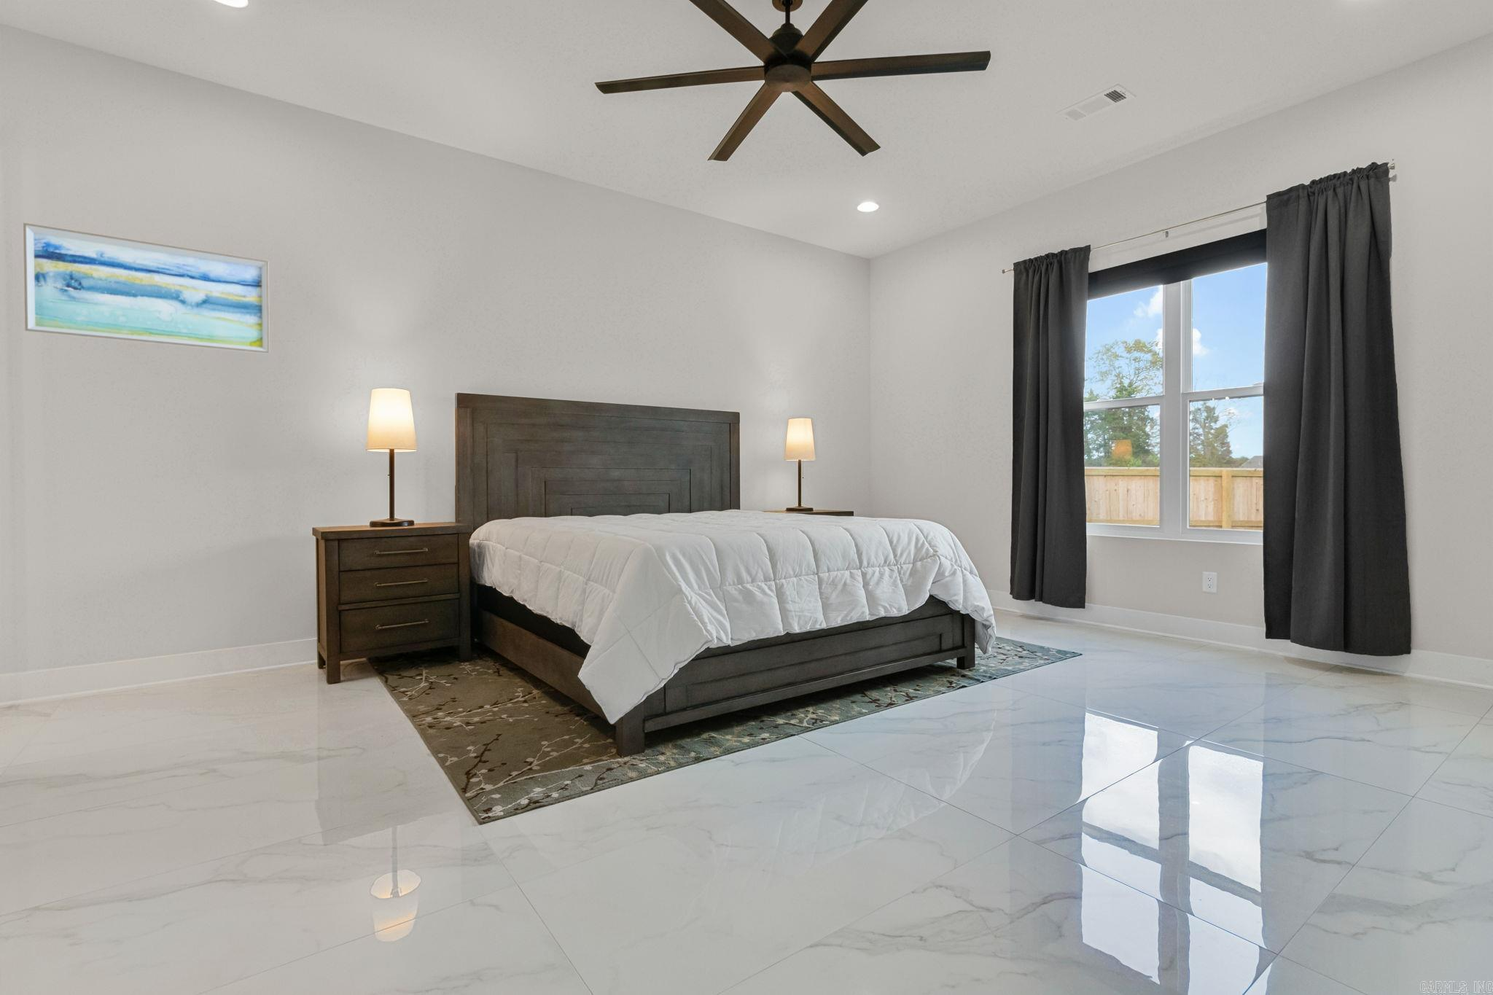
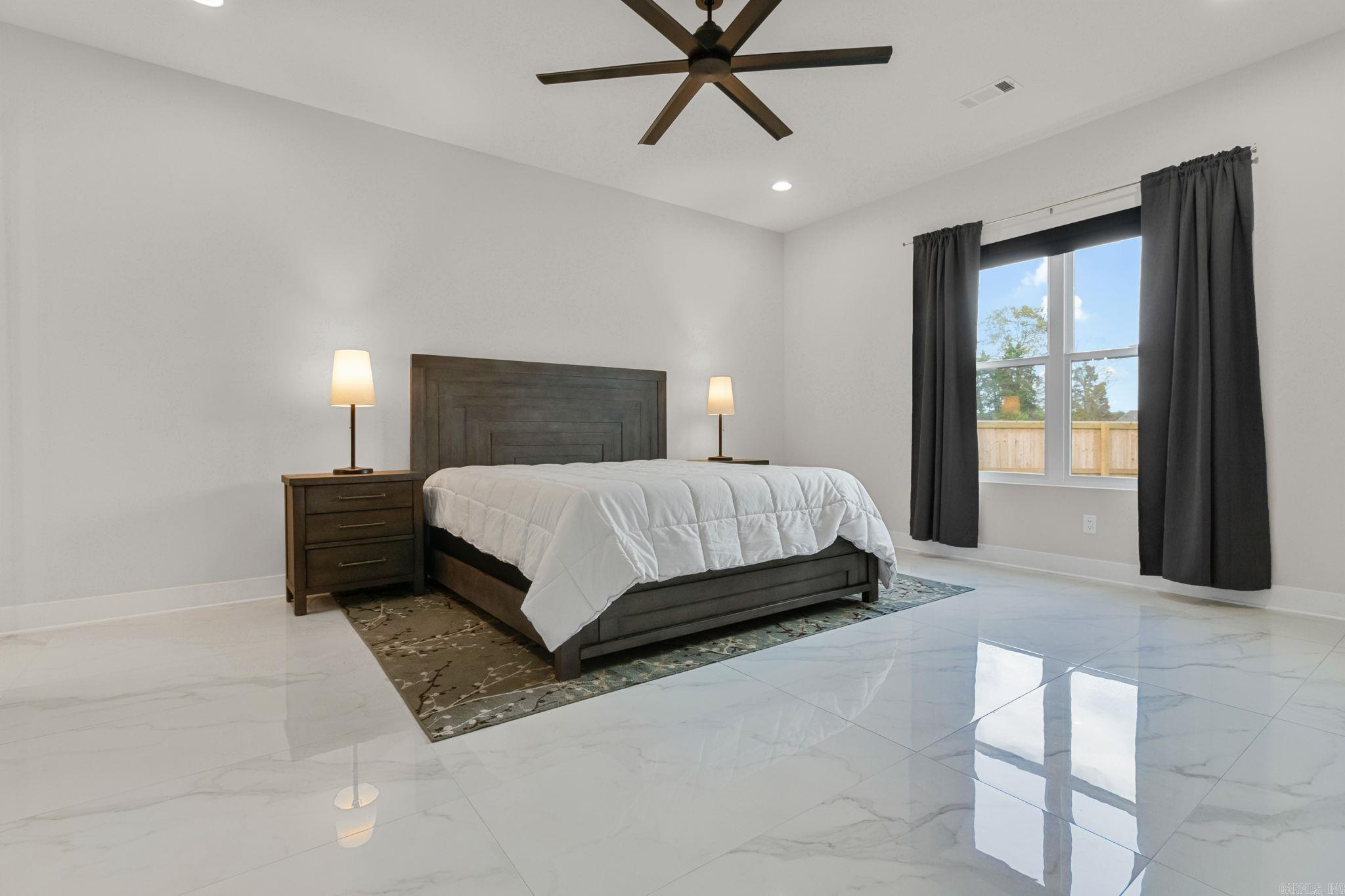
- wall art [22,222,271,355]
